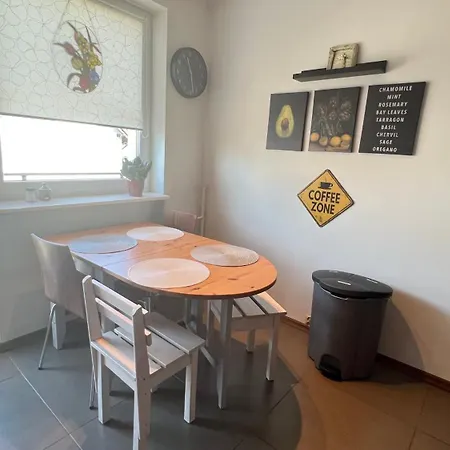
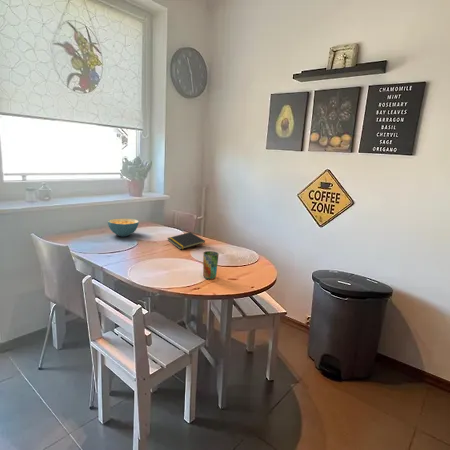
+ cereal bowl [107,218,140,237]
+ notepad [167,231,206,250]
+ cup [202,250,220,280]
